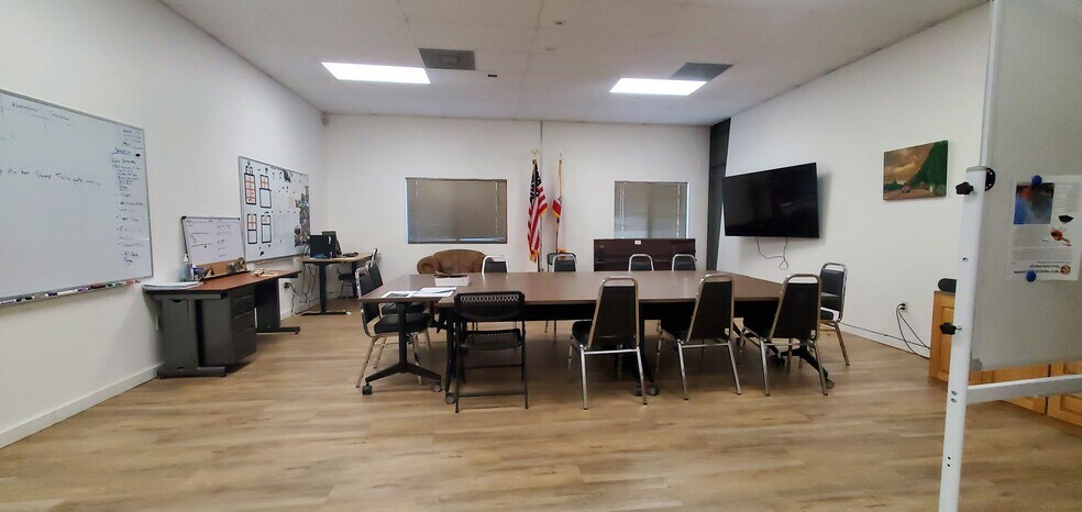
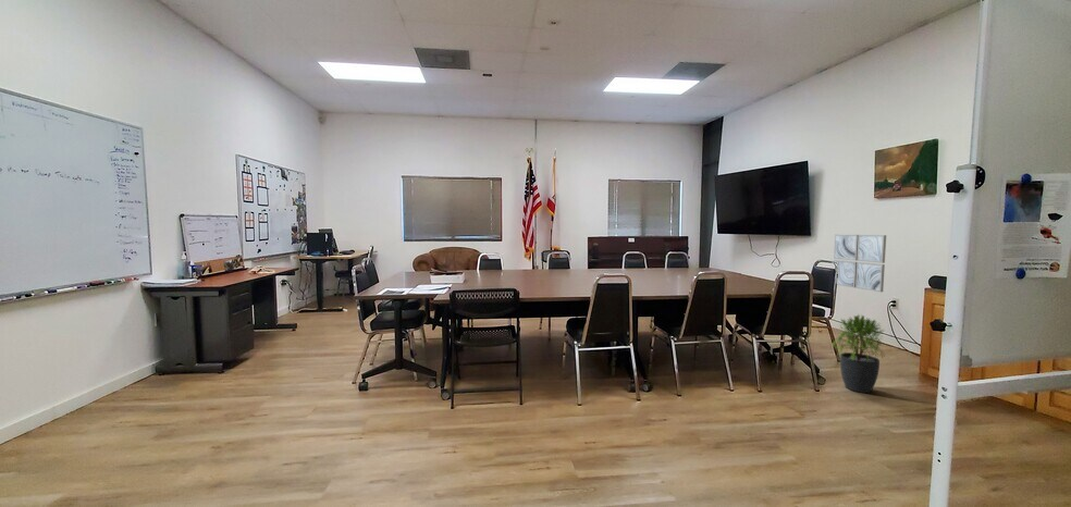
+ potted plant [830,312,886,394]
+ wall art [833,233,887,293]
